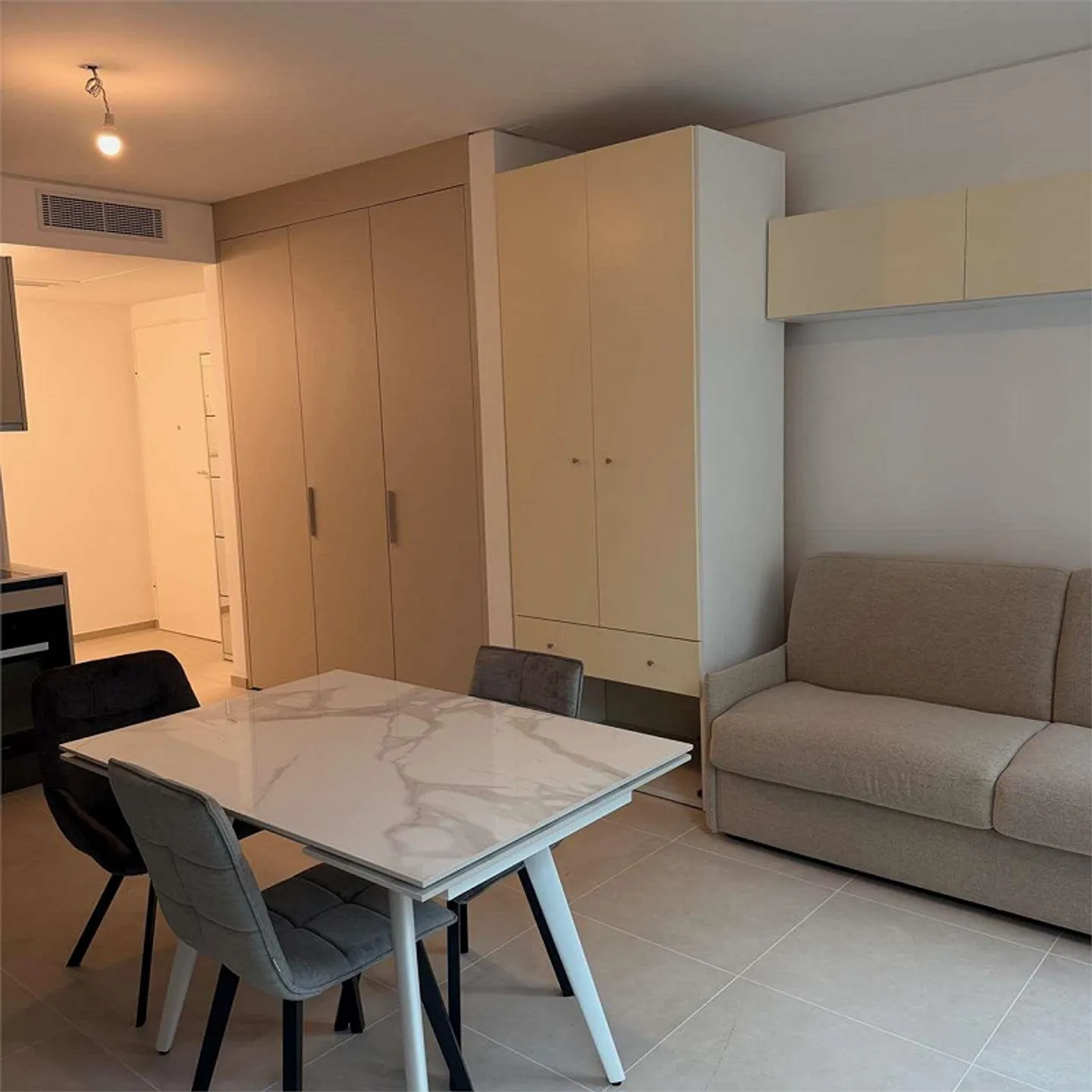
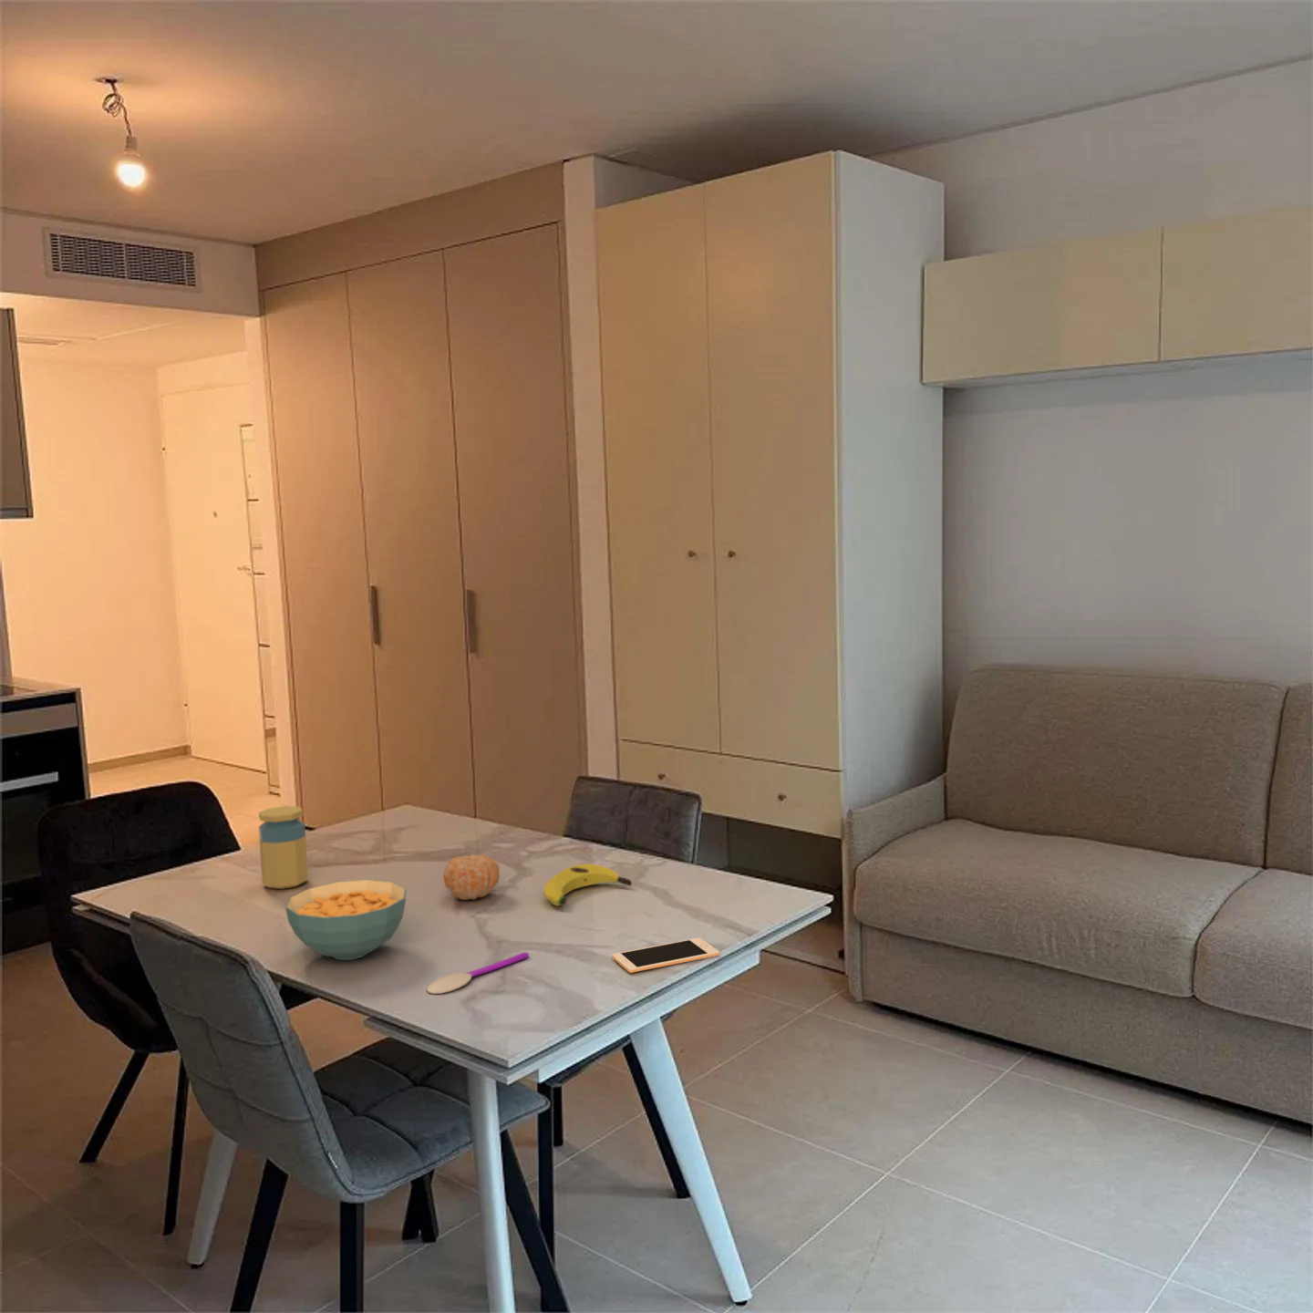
+ jar [259,806,309,890]
+ fruit [442,854,500,901]
+ cell phone [612,938,720,974]
+ spoon [426,952,530,994]
+ banana [542,862,632,908]
+ cereal bowl [285,879,408,961]
